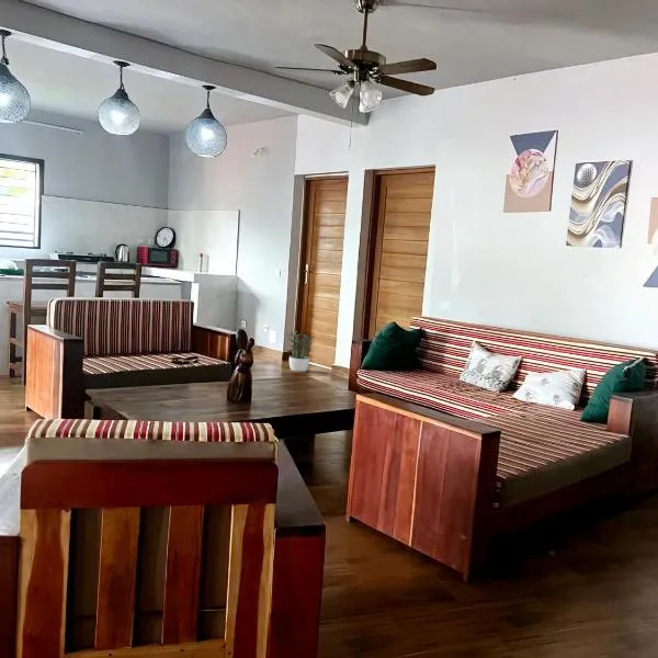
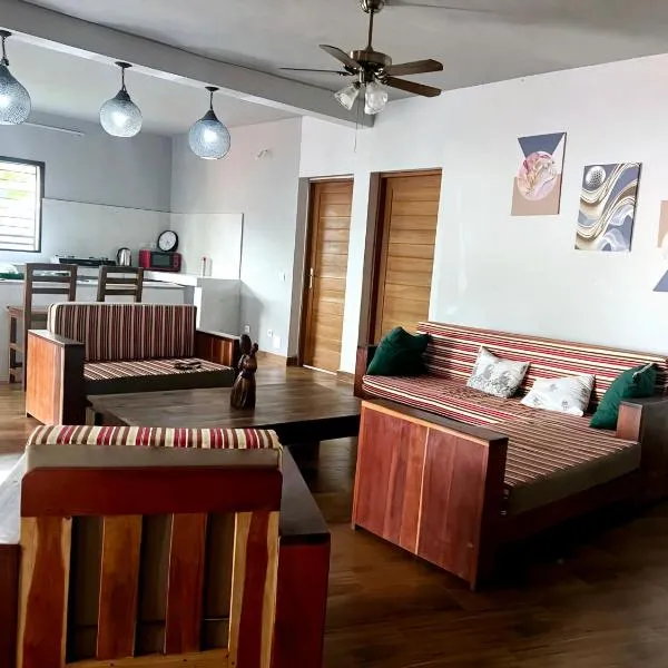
- potted plant [287,330,316,373]
